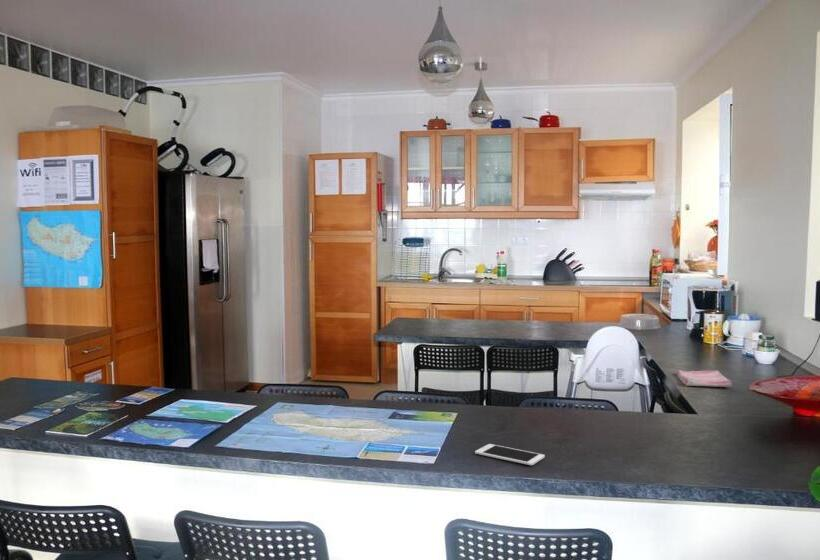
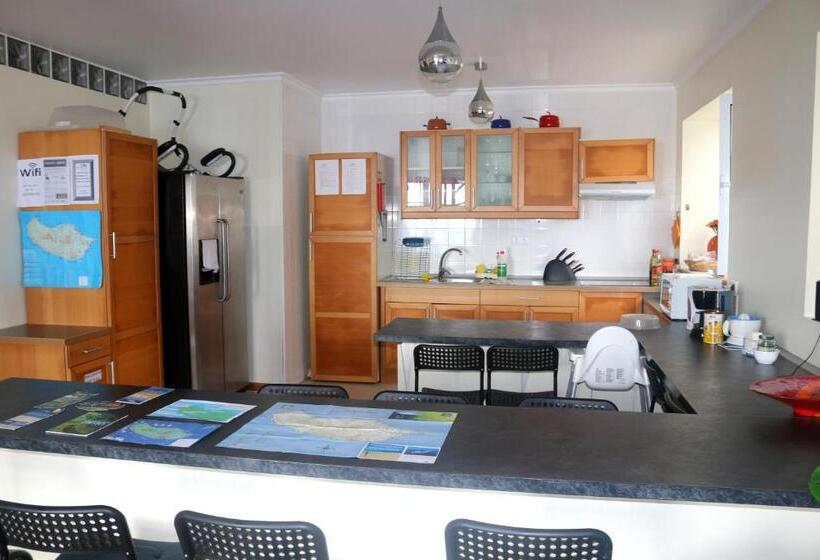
- cell phone [474,443,546,466]
- dish towel [675,369,733,388]
